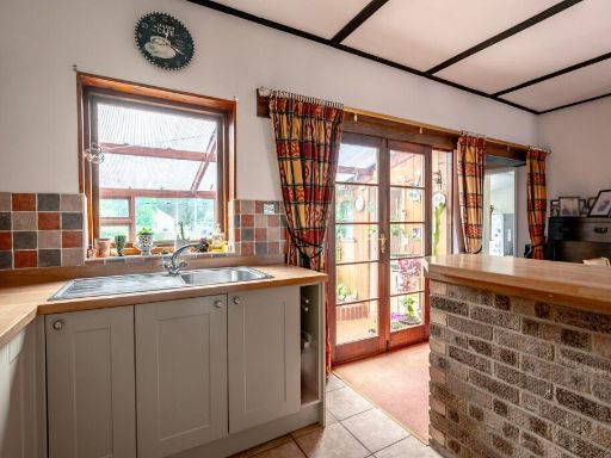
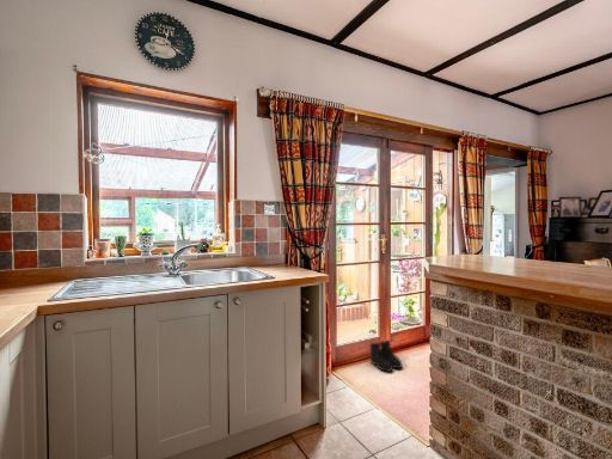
+ boots [368,339,404,373]
